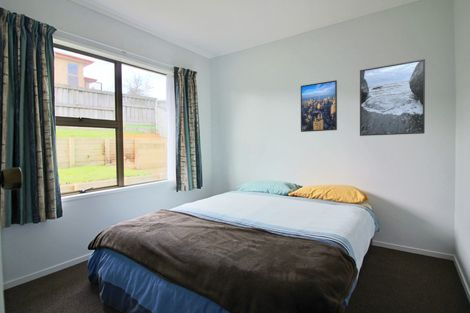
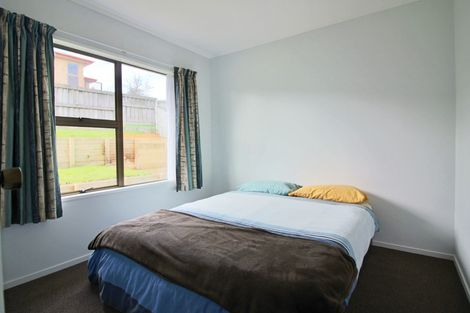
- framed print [359,58,426,137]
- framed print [300,79,338,133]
